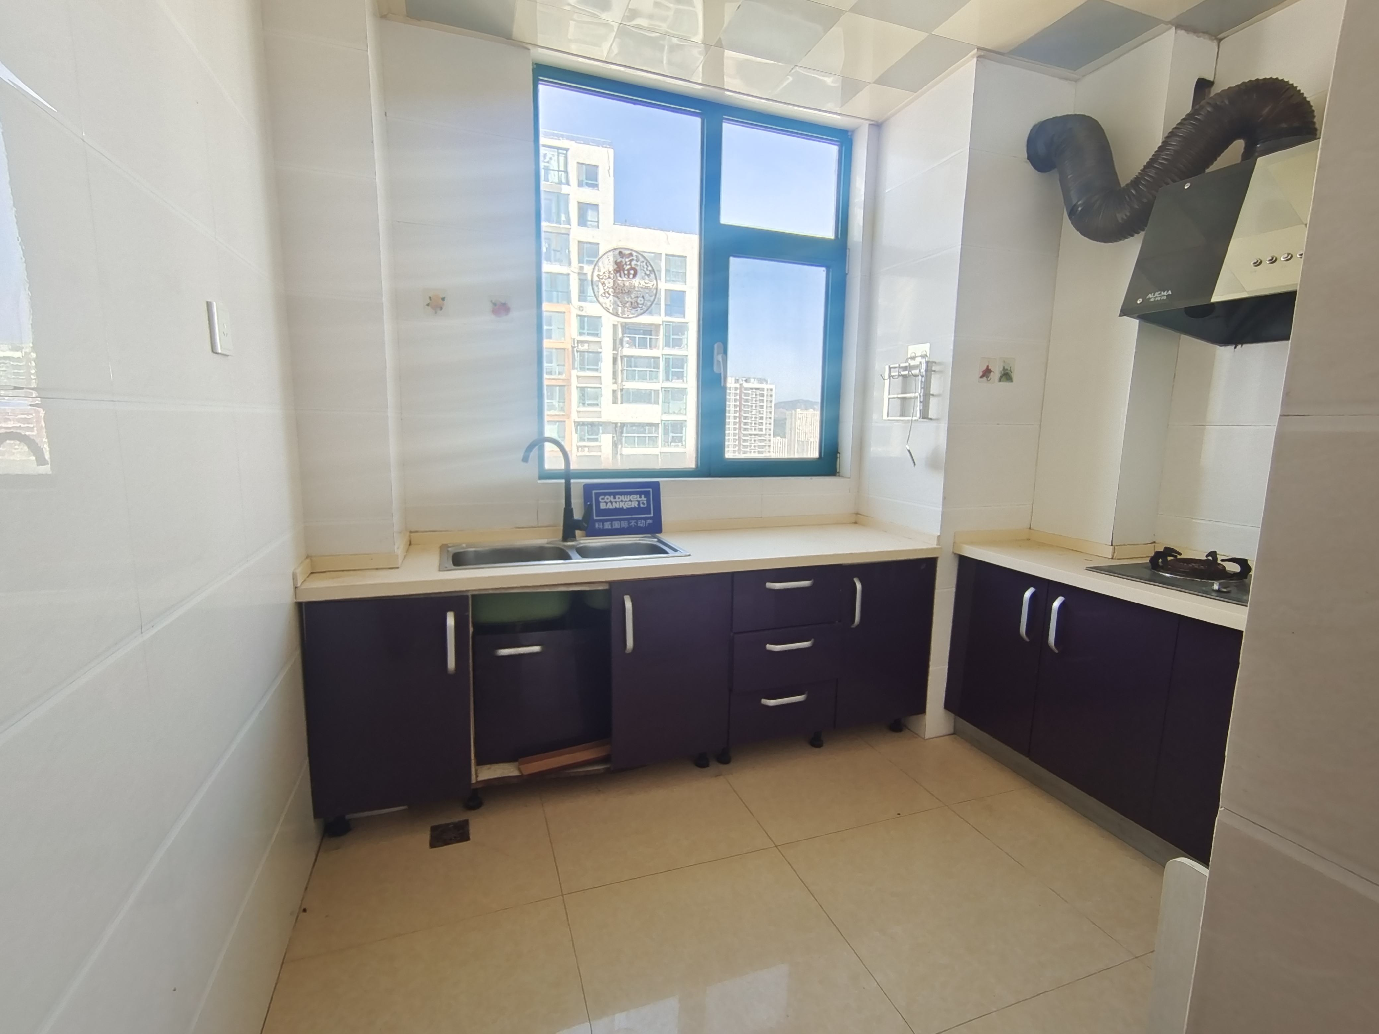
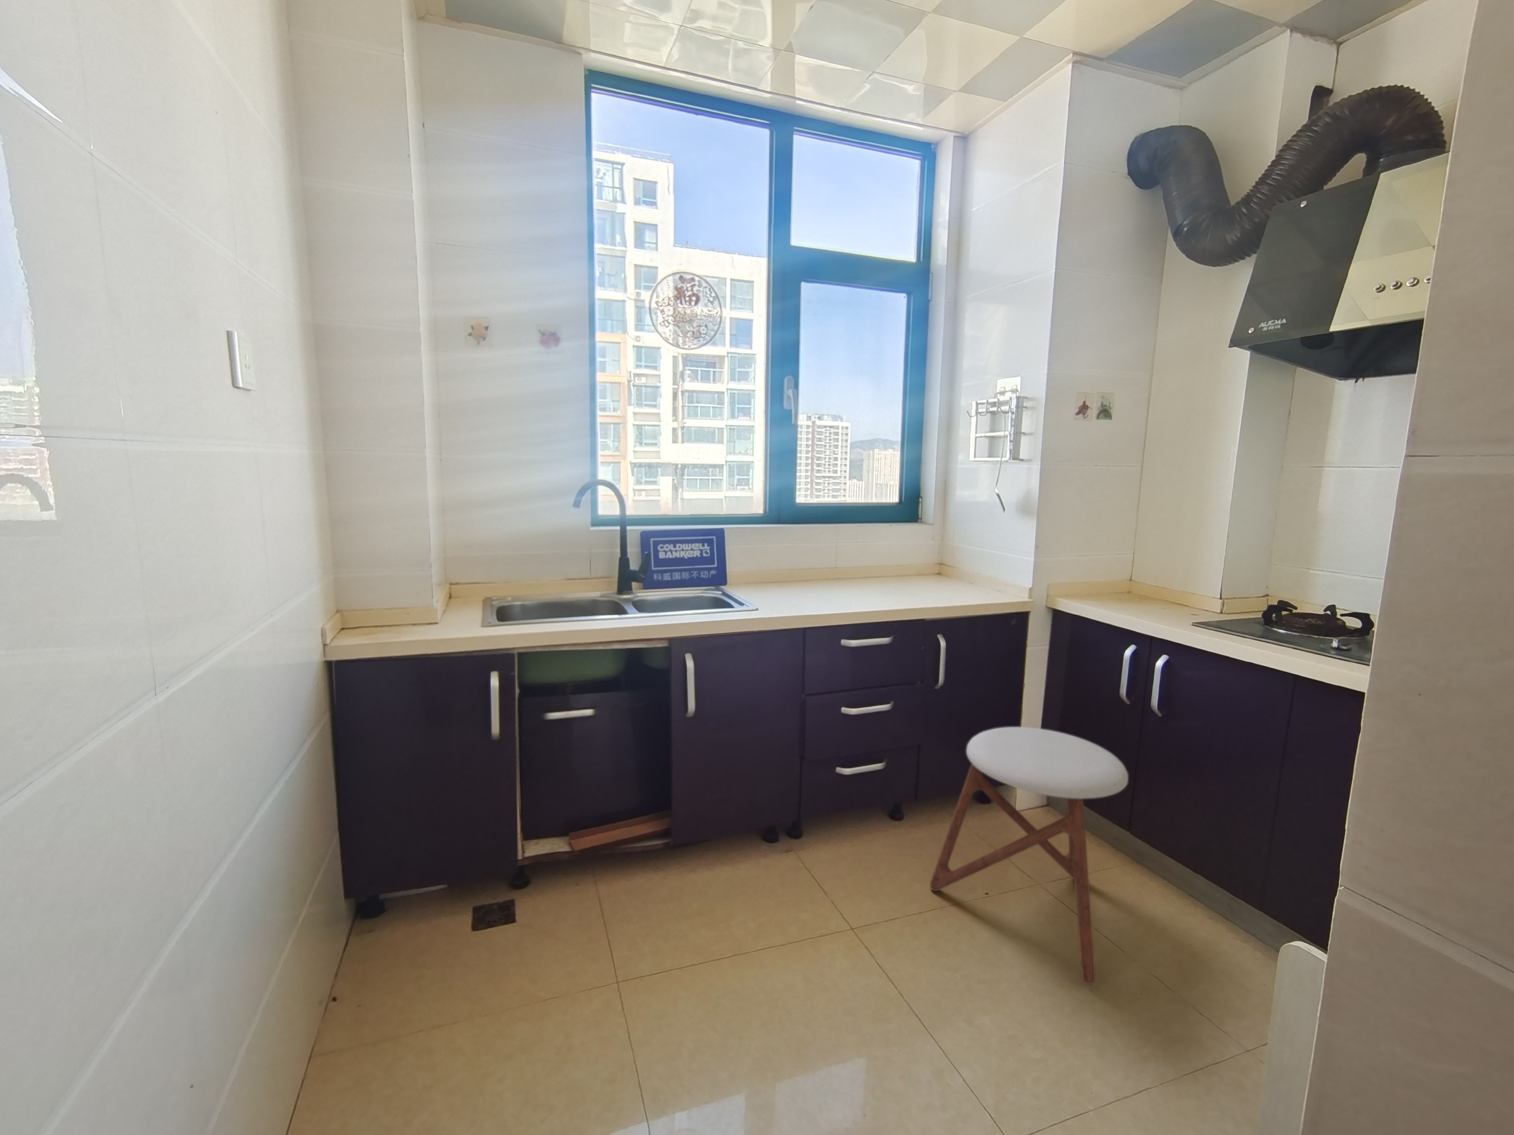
+ stool [930,726,1129,985]
